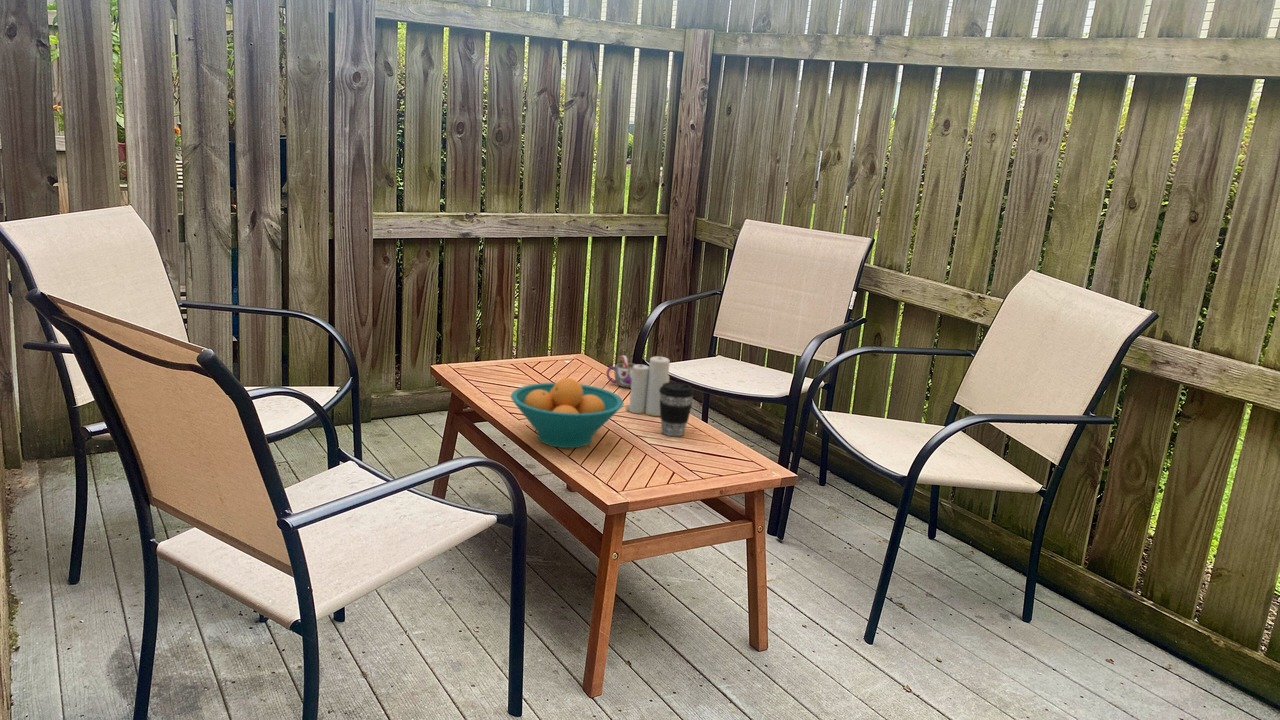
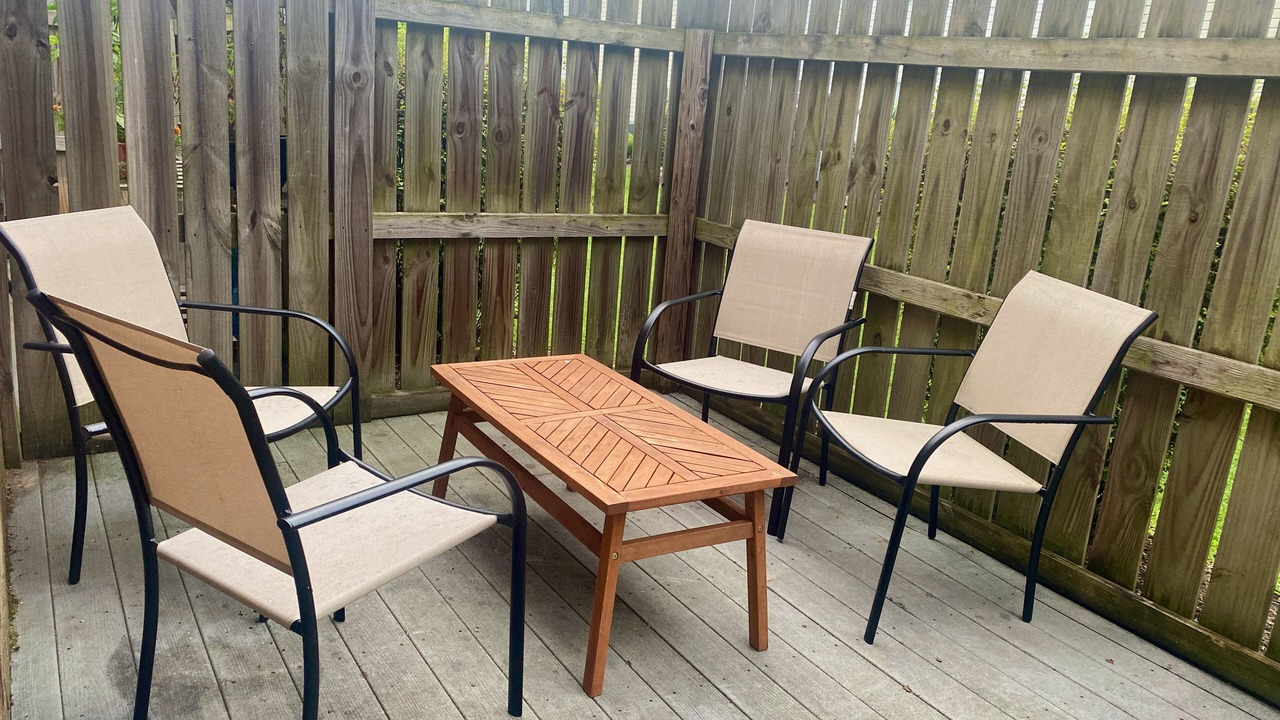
- fruit bowl [510,377,624,449]
- coffee cup [659,381,695,438]
- candle [625,351,671,417]
- mug [606,355,638,389]
